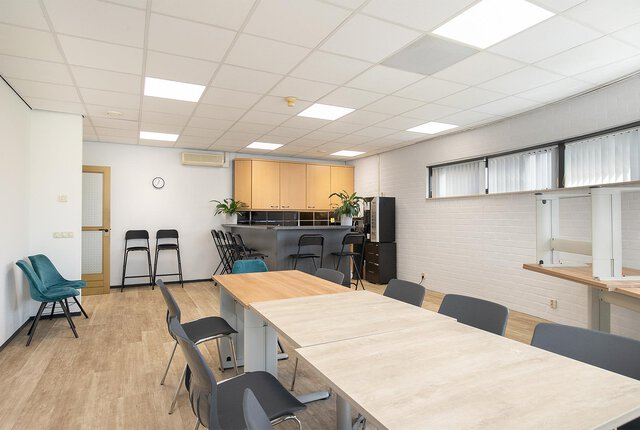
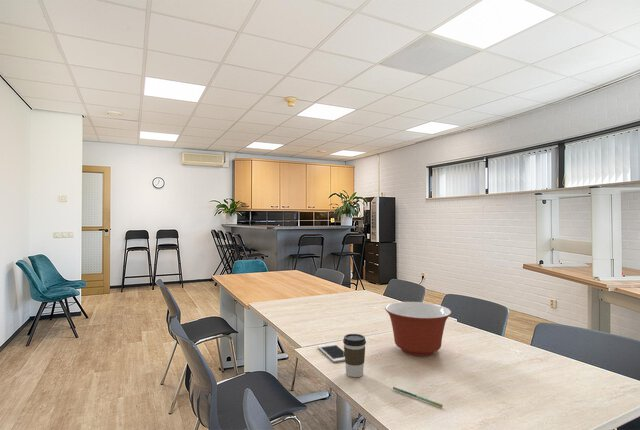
+ pen [392,386,443,408]
+ mixing bowl [384,301,453,357]
+ cell phone [317,342,345,363]
+ coffee cup [342,333,367,378]
